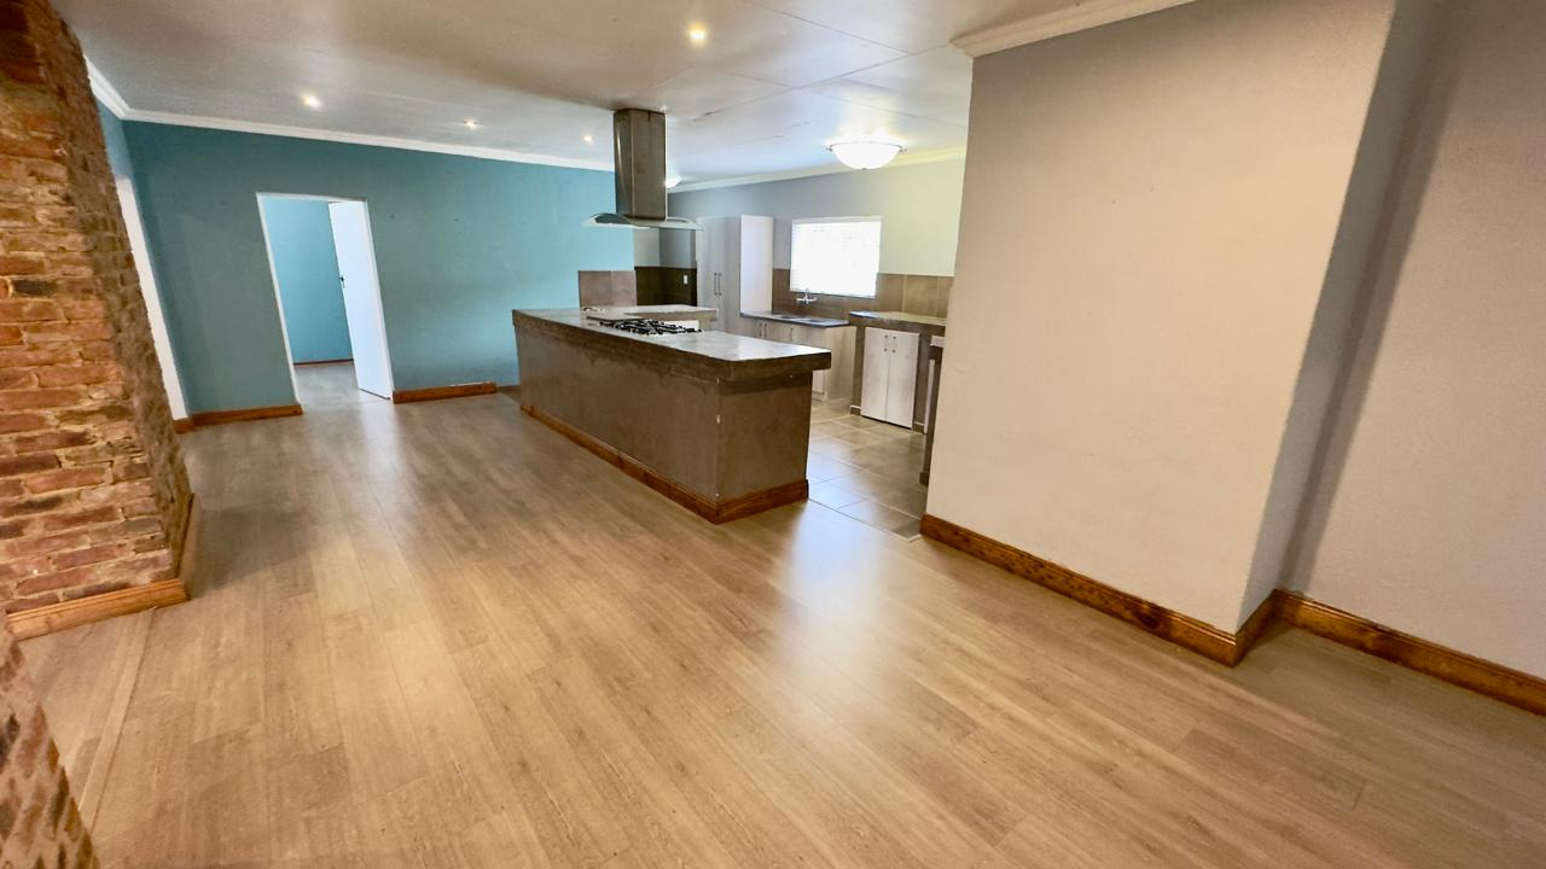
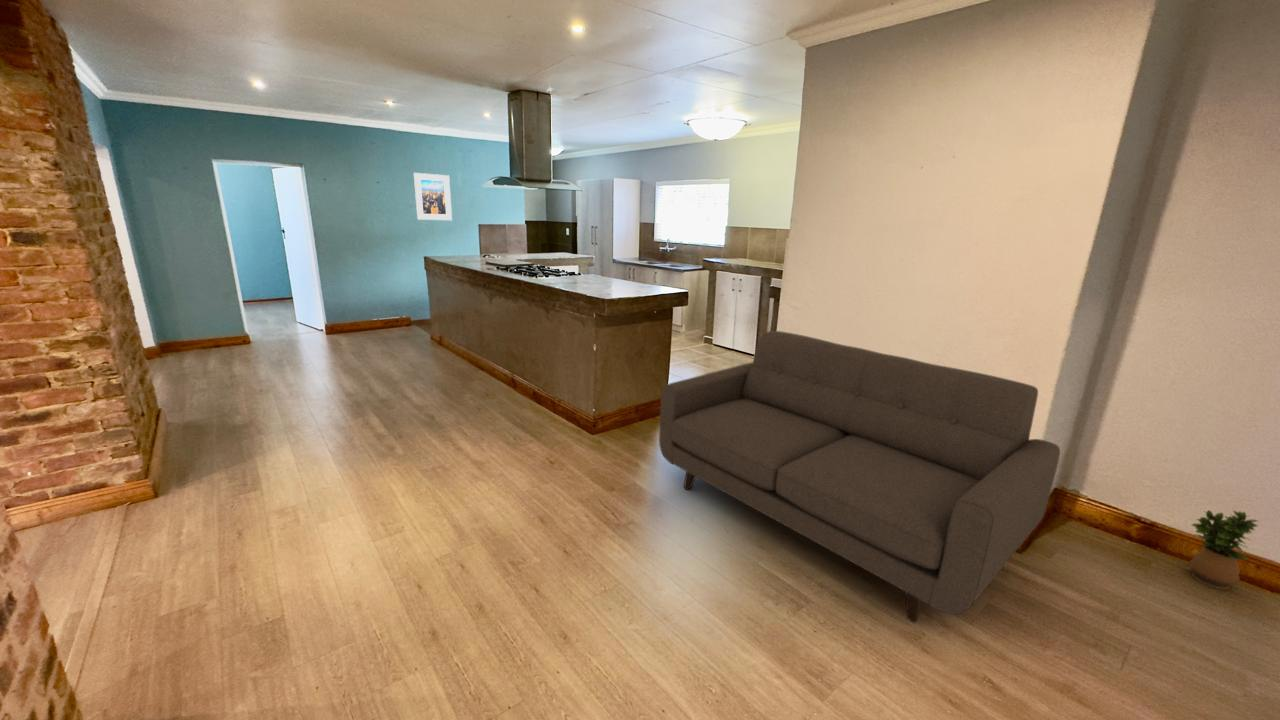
+ potted plant [1189,509,1259,590]
+ sofa [658,330,1061,624]
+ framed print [413,172,453,221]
